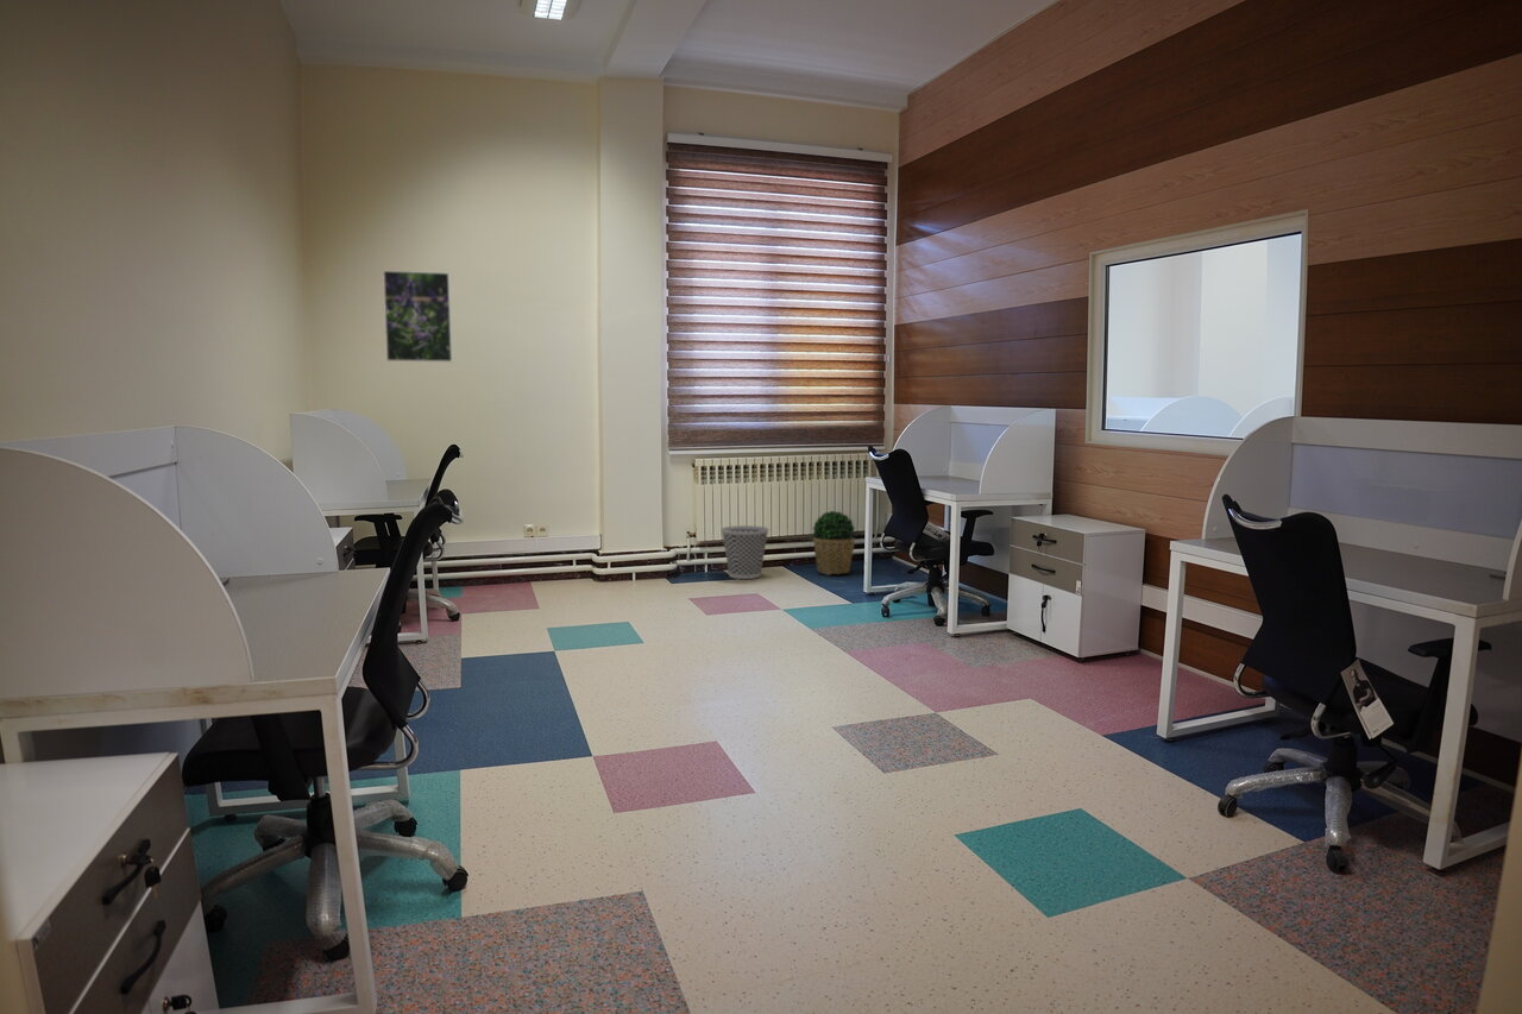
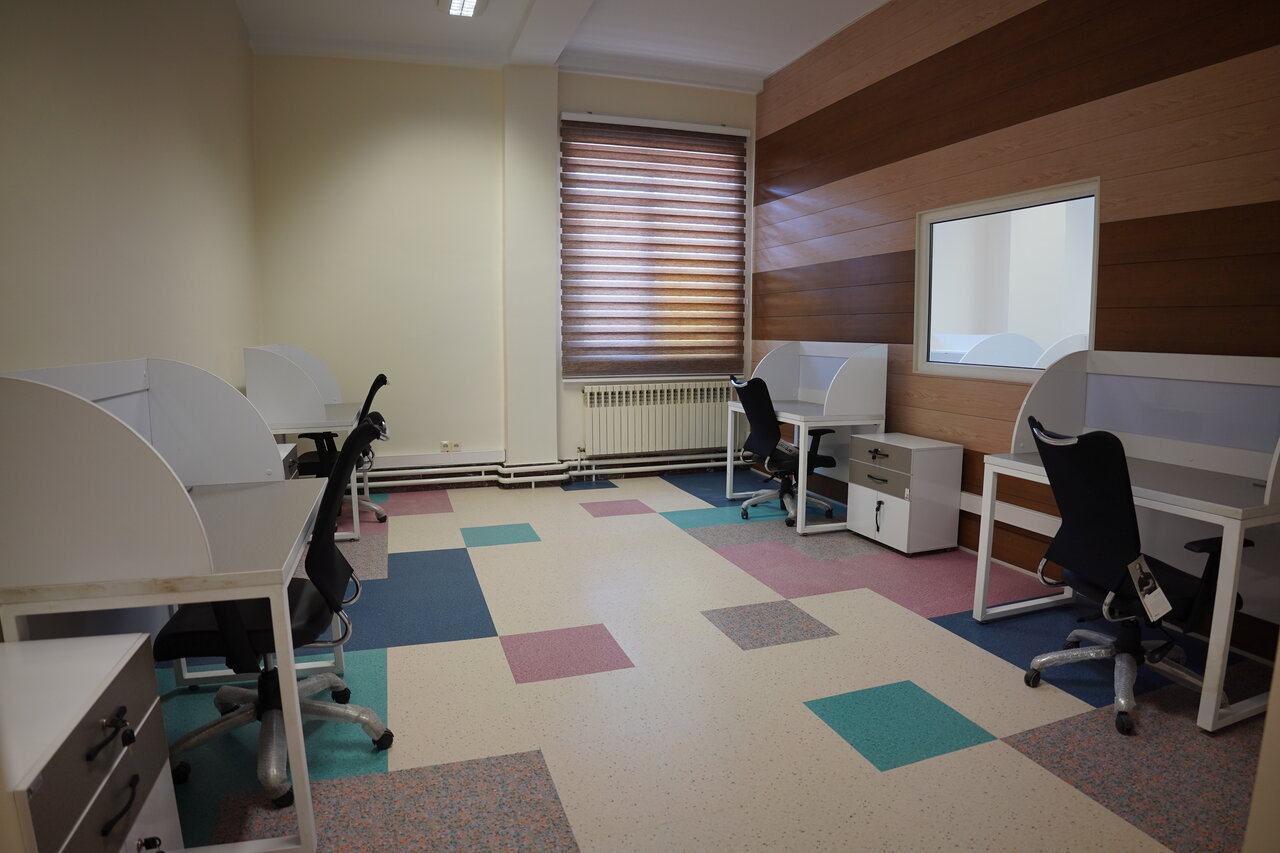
- wastebasket [719,524,771,580]
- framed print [382,270,453,363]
- potted plant [812,510,856,577]
